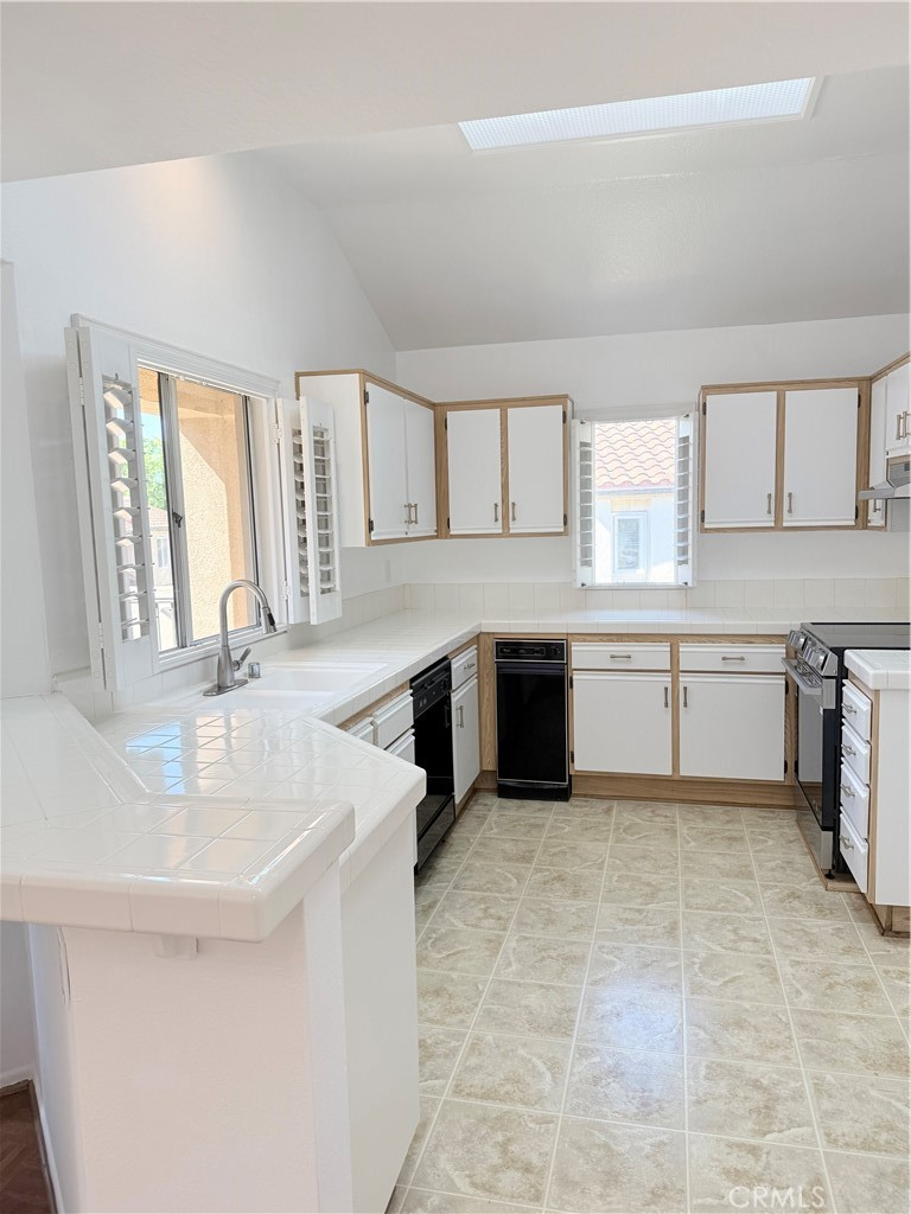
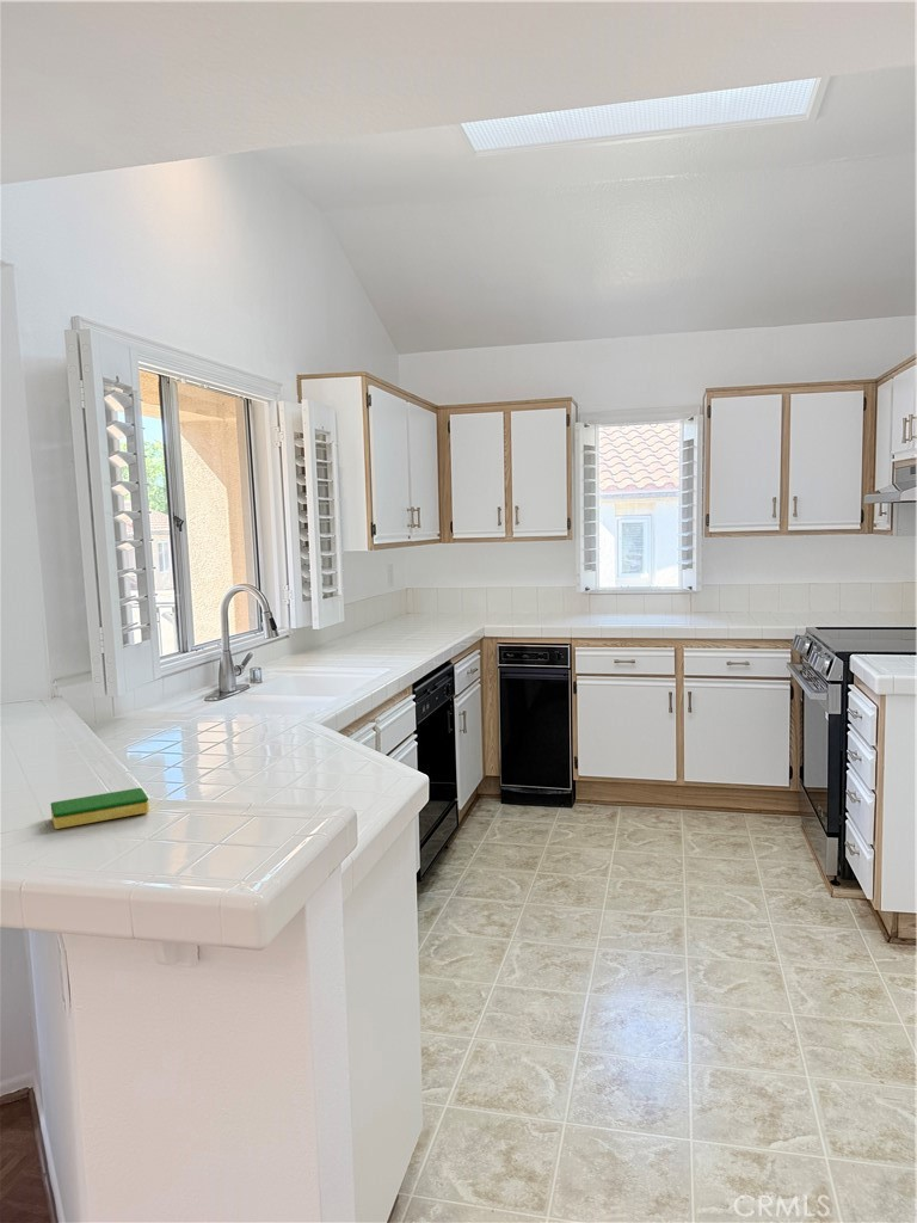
+ dish sponge [50,787,150,830]
